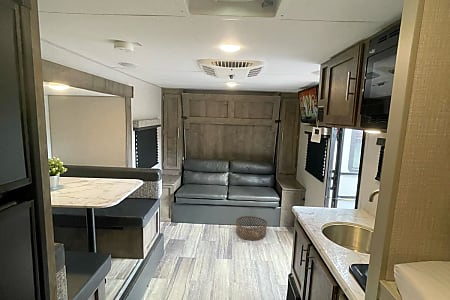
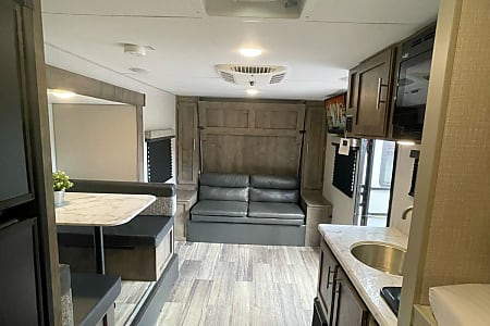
- basket [235,215,268,241]
